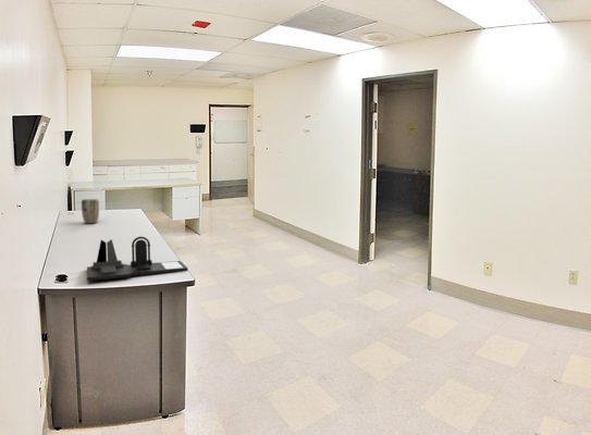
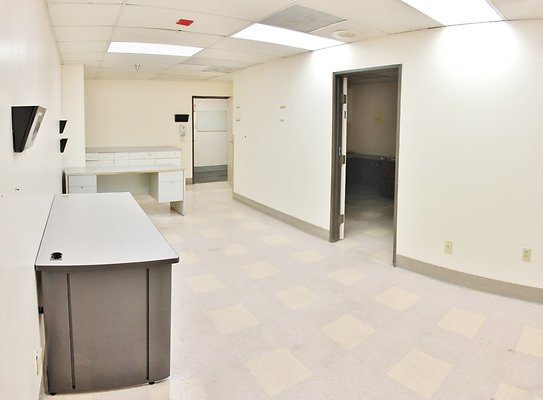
- desk organizer [86,236,188,282]
- plant pot [81,198,100,225]
